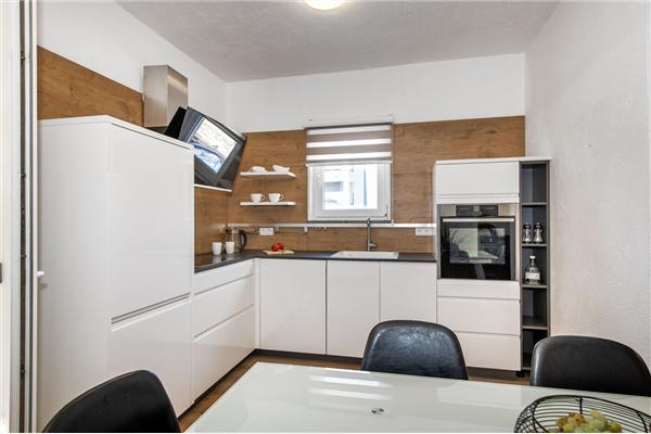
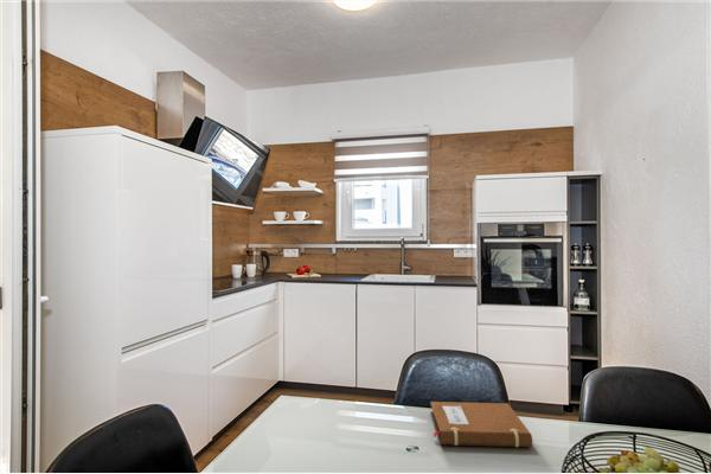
+ notebook [429,401,533,448]
